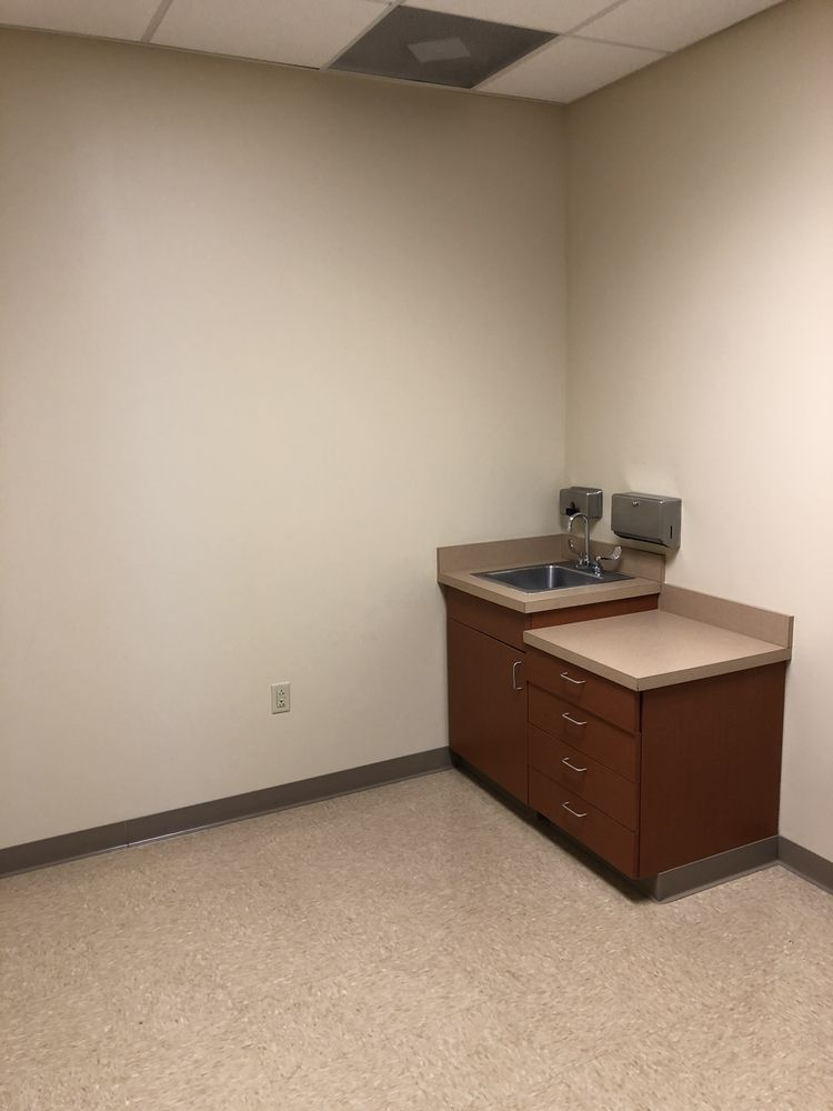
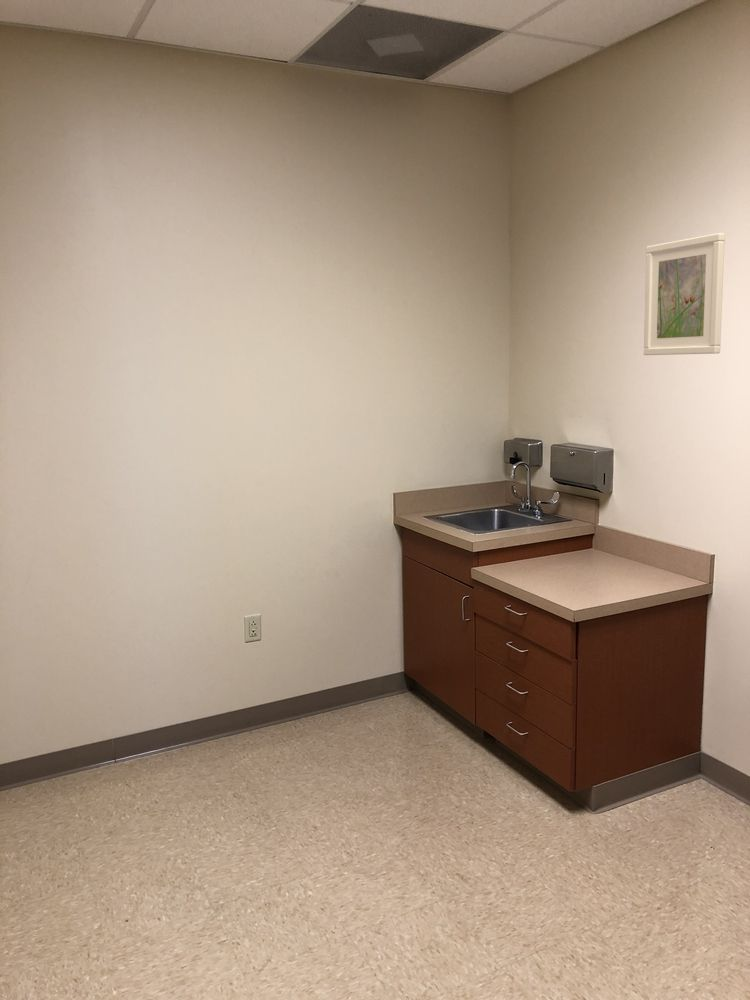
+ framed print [643,232,726,356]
